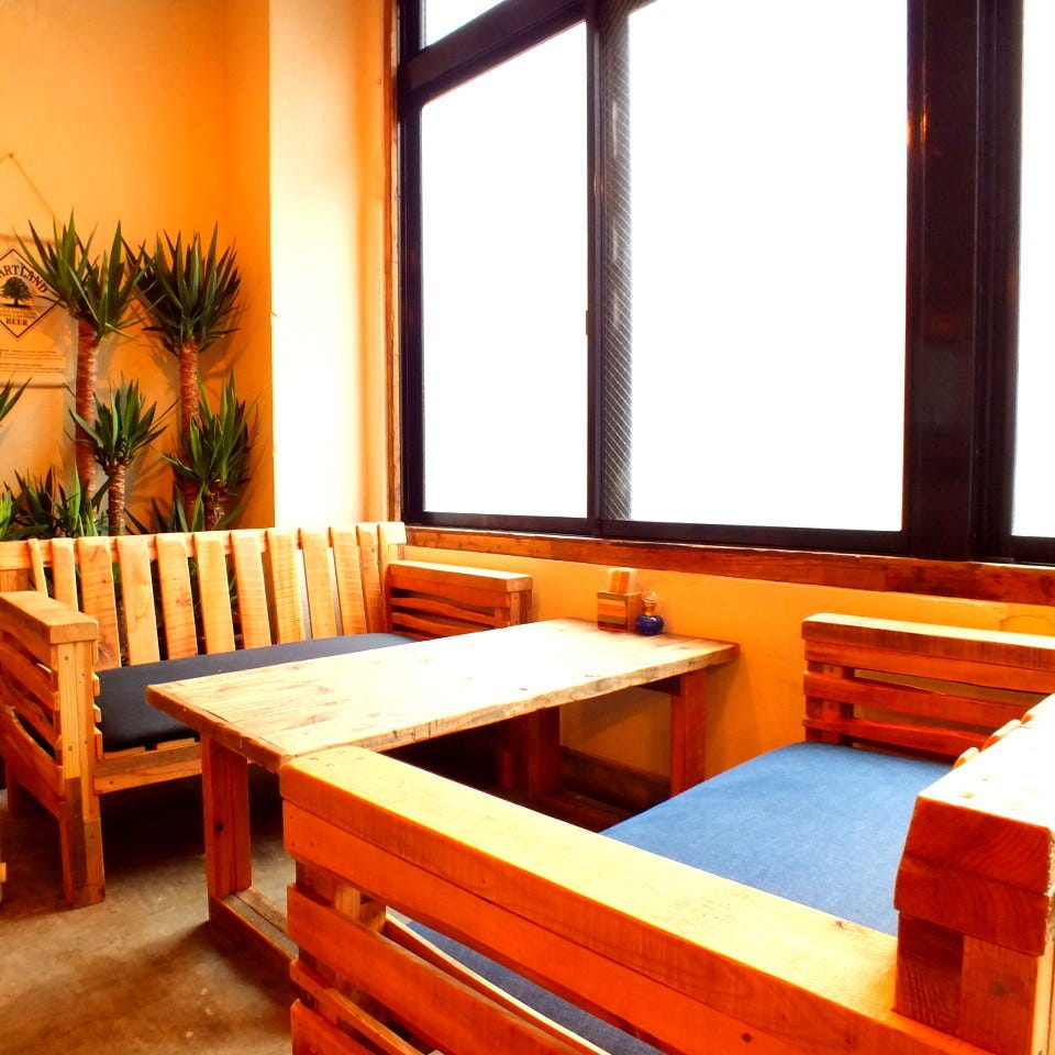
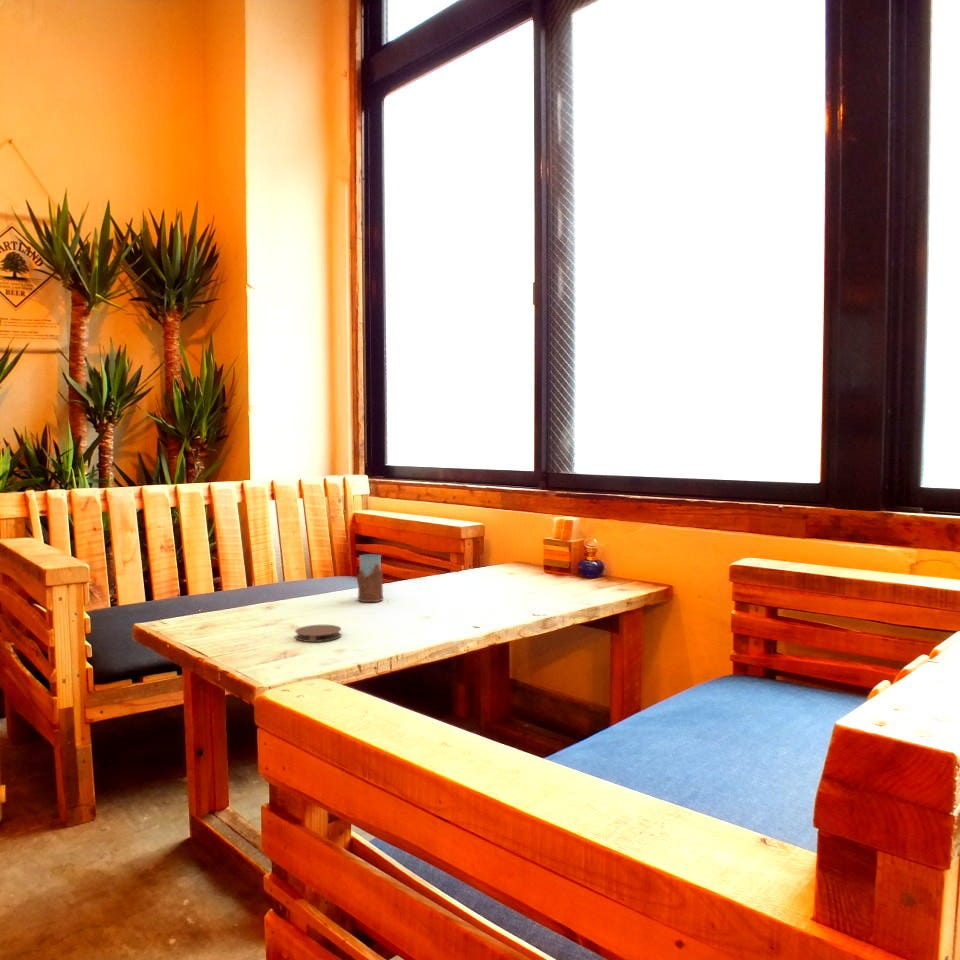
+ drinking glass [356,553,384,603]
+ coaster [294,624,342,643]
